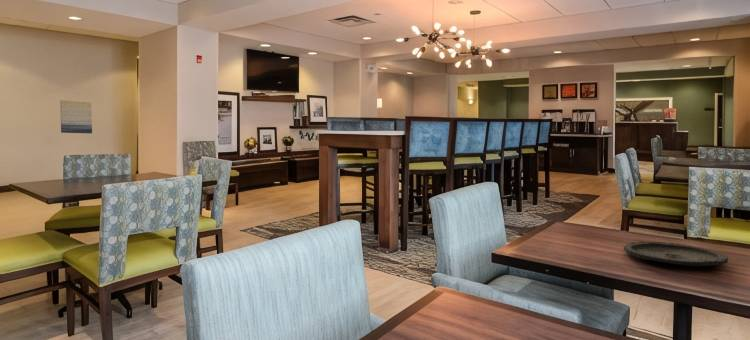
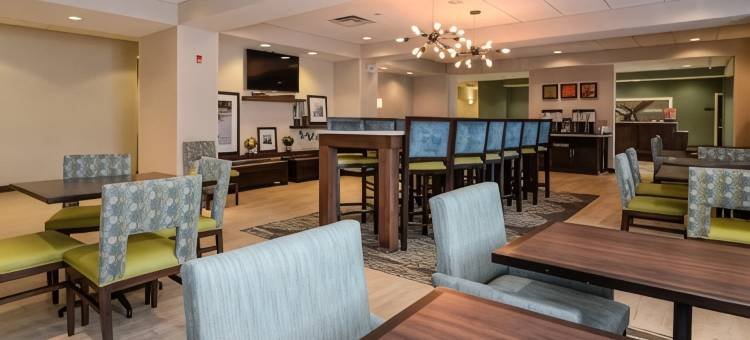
- wall art [59,99,93,134]
- plate [623,241,729,268]
